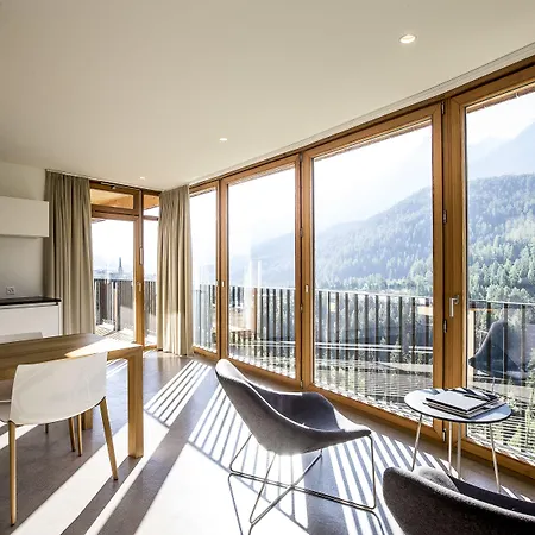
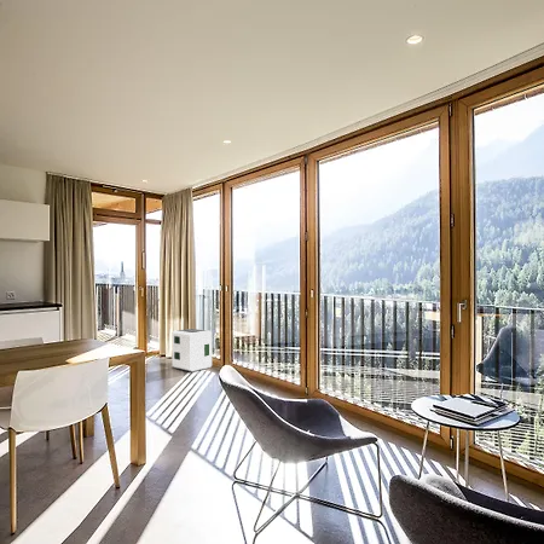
+ air purifier [172,328,213,372]
